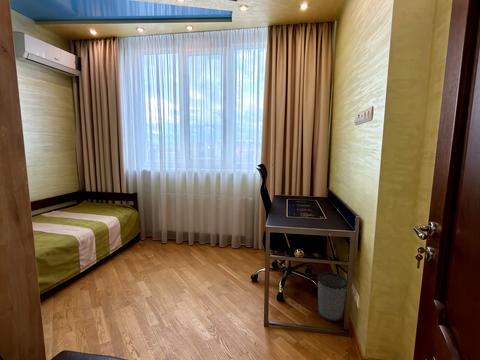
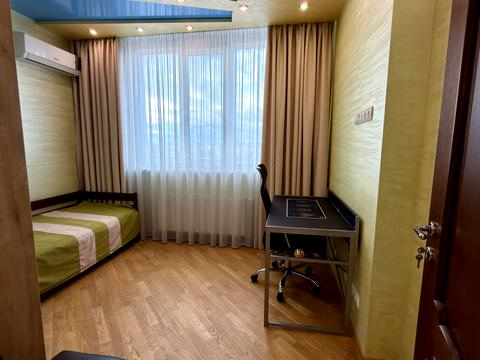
- wastebasket [316,271,348,323]
